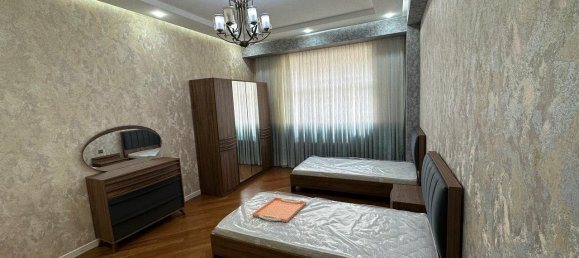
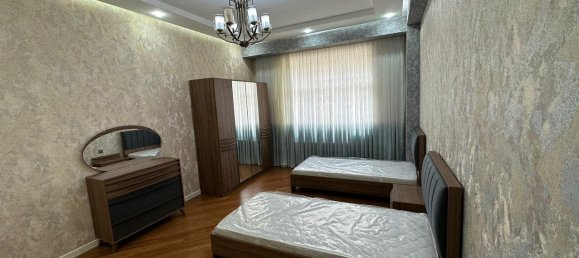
- serving tray [251,196,307,223]
